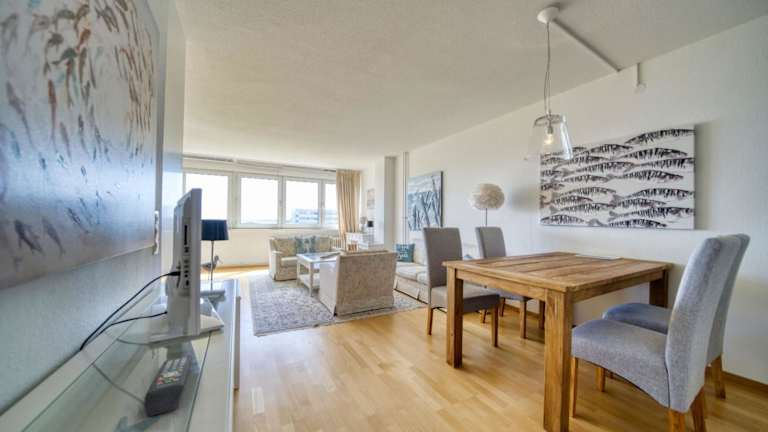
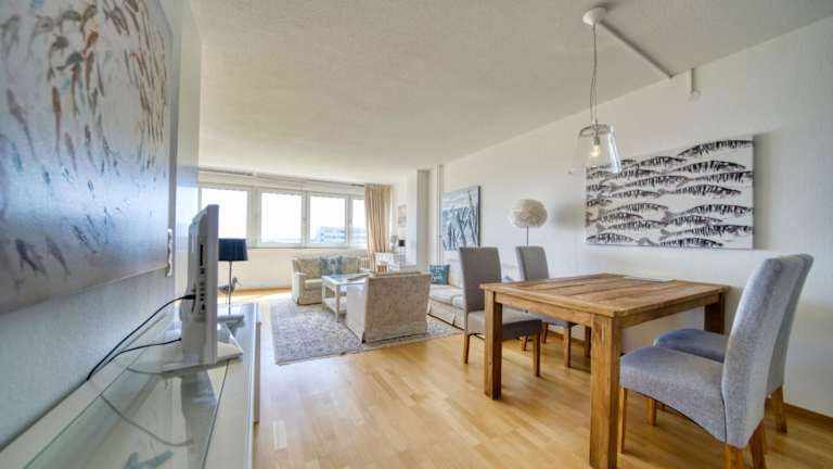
- remote control [143,354,193,417]
